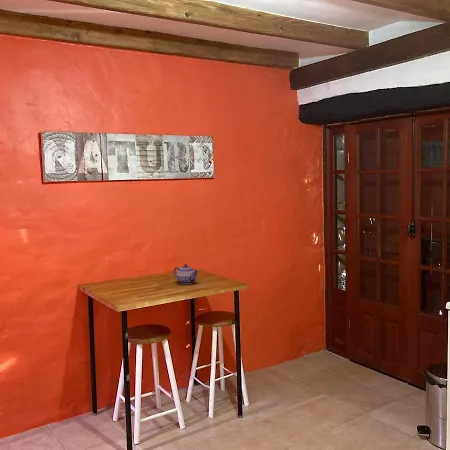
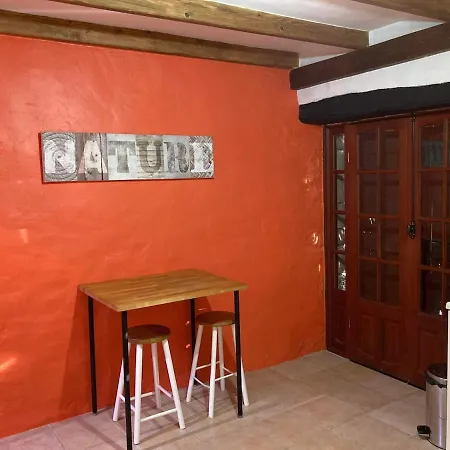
- teapot [173,263,200,285]
